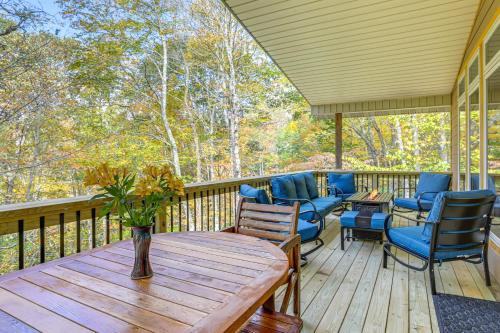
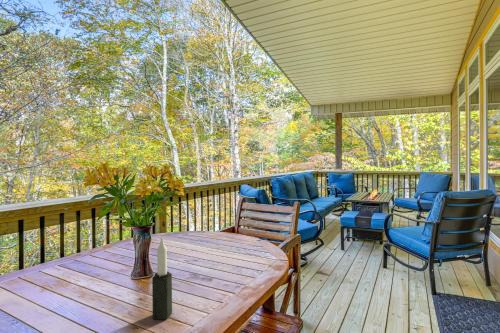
+ candle [151,237,173,321]
